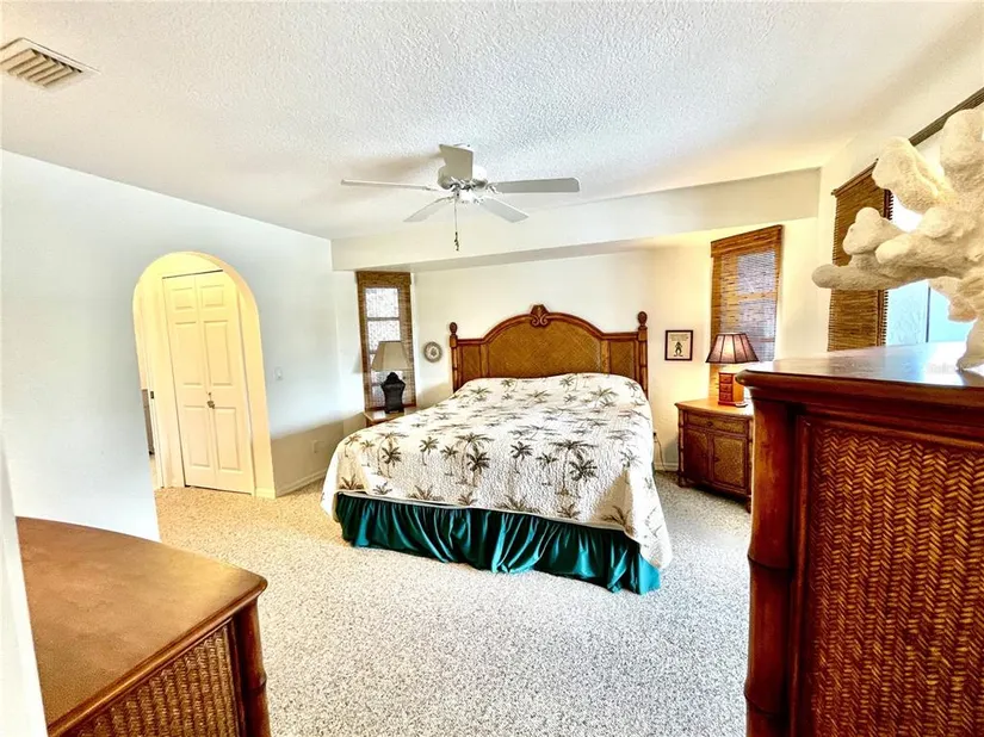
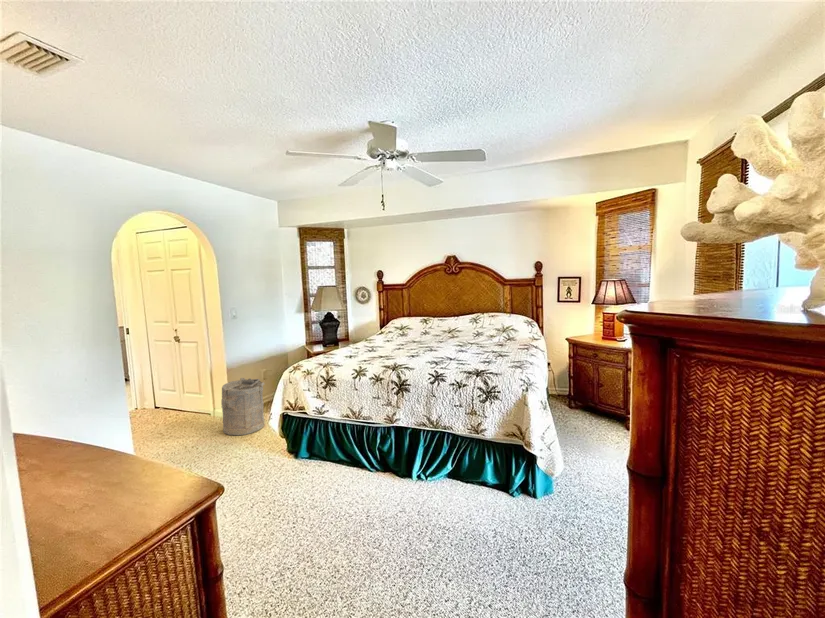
+ laundry hamper [220,377,266,436]
